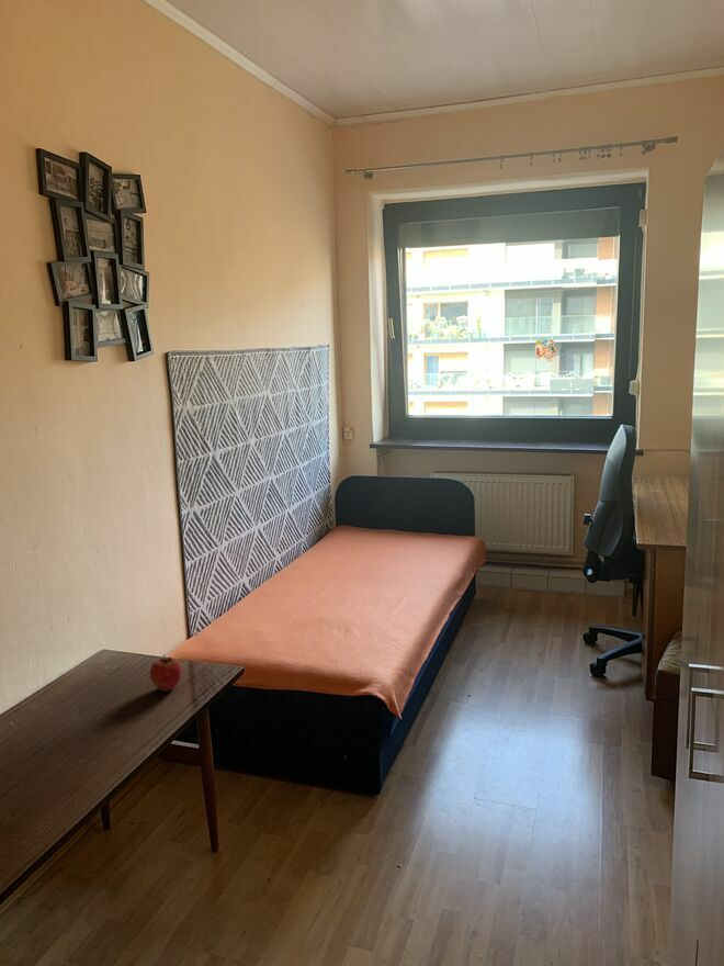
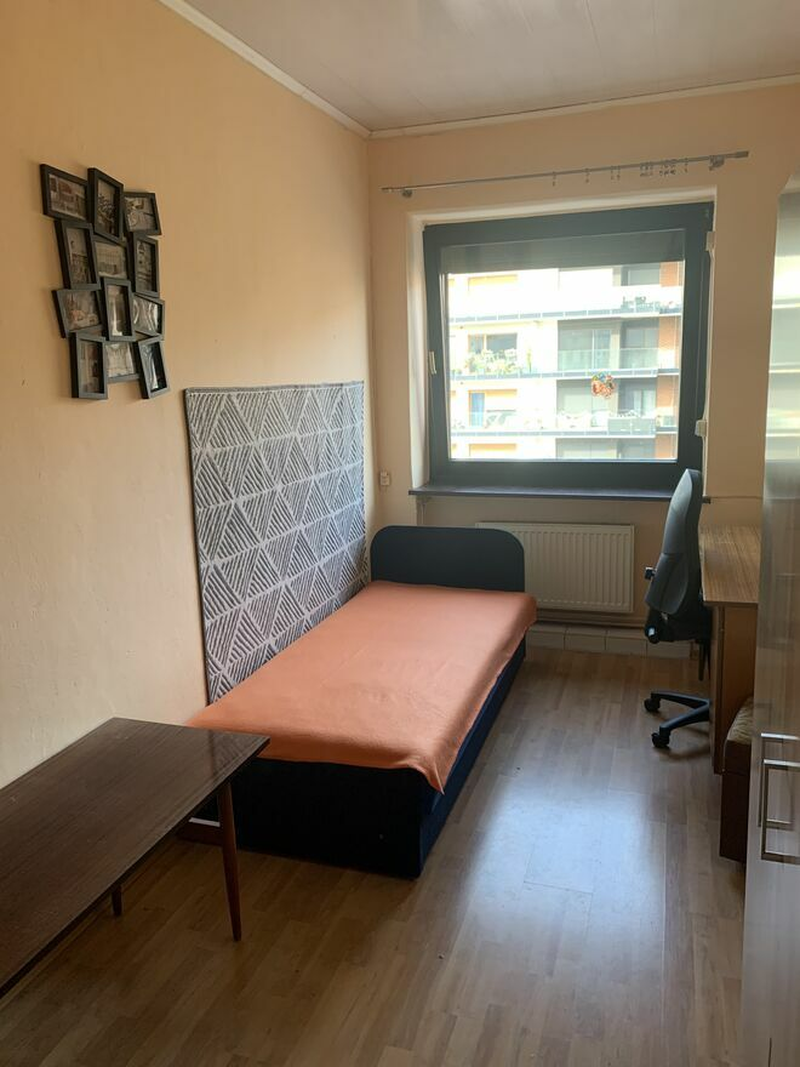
- apple [148,653,183,693]
